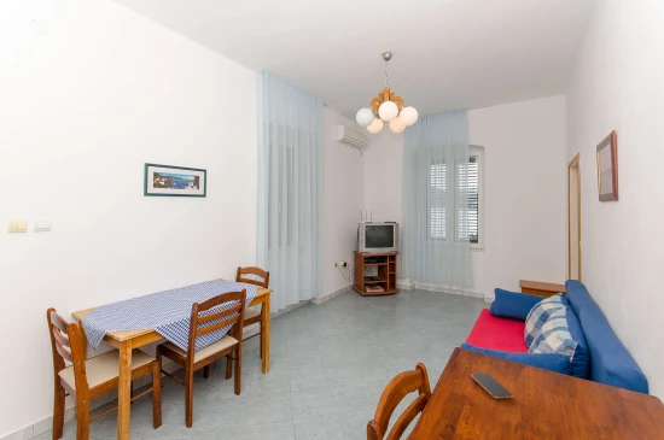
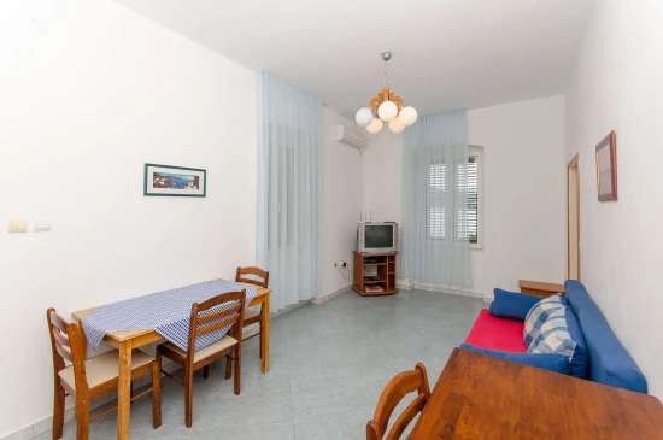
- smartphone [470,371,514,400]
